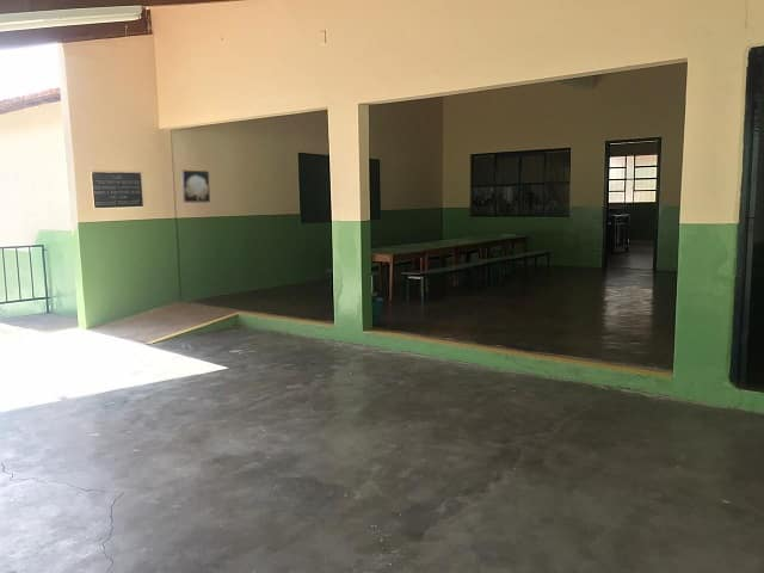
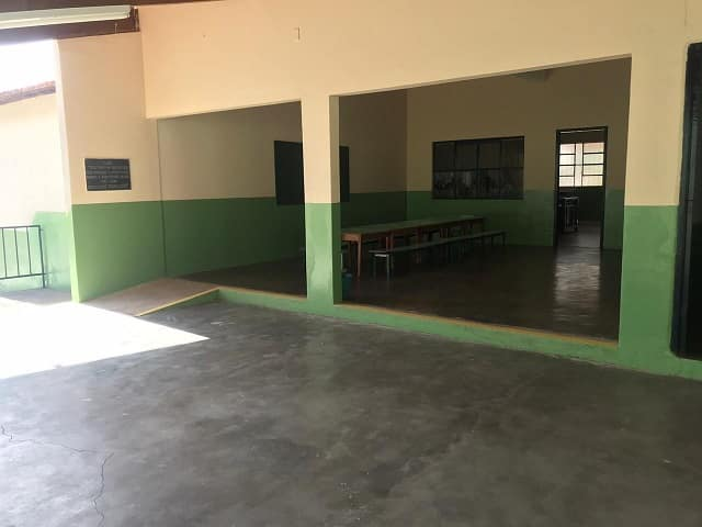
- wall art [180,170,211,203]
